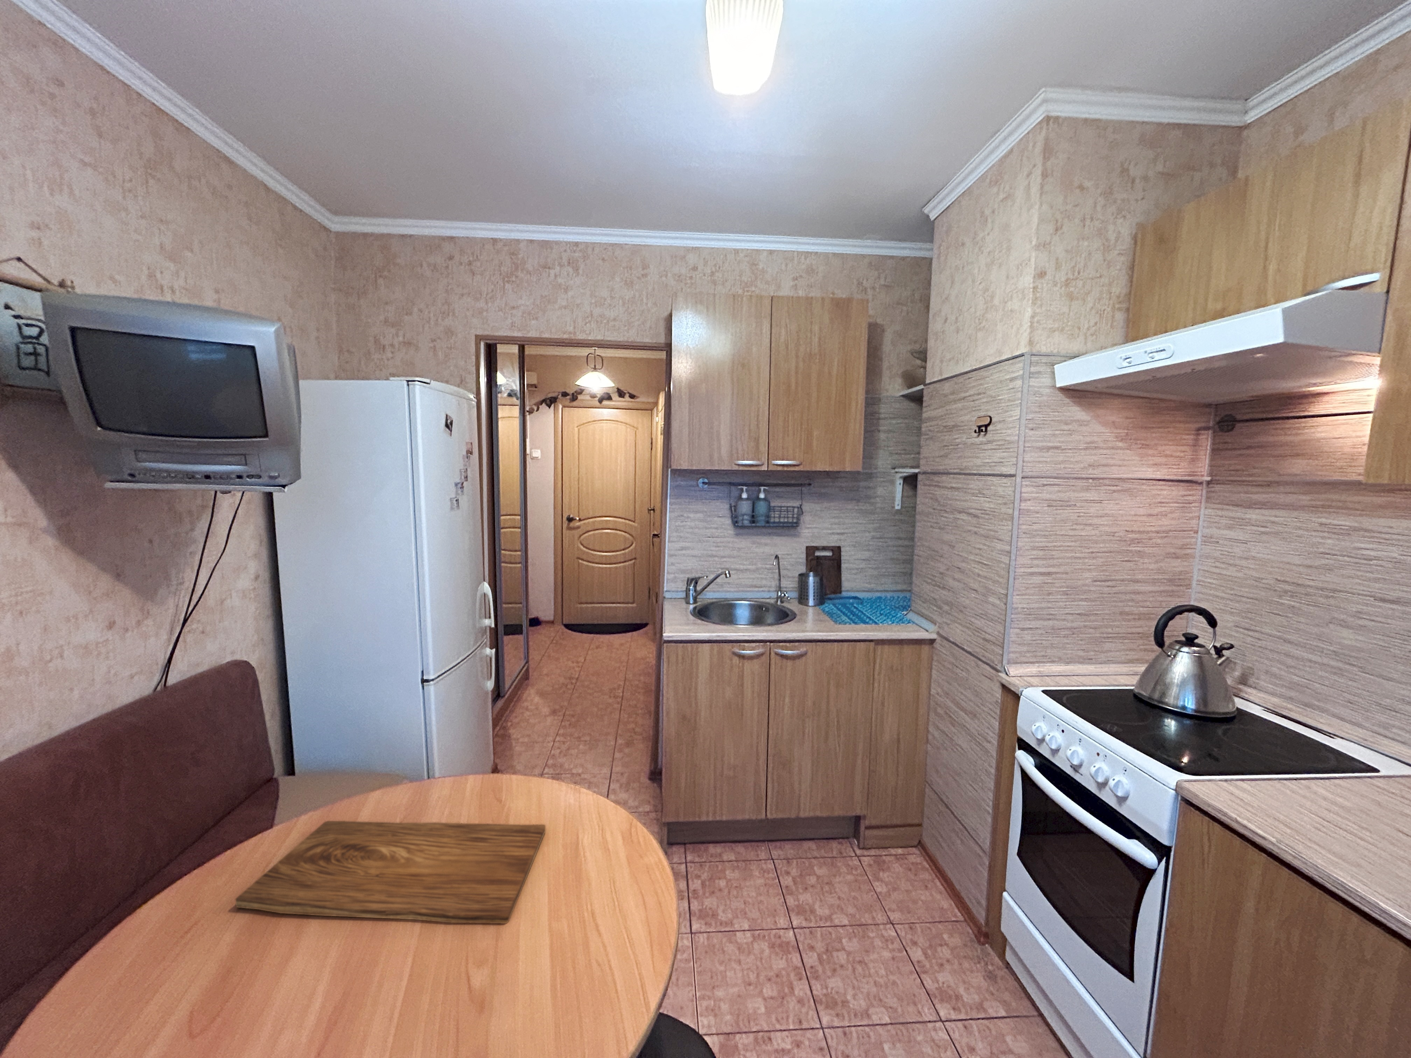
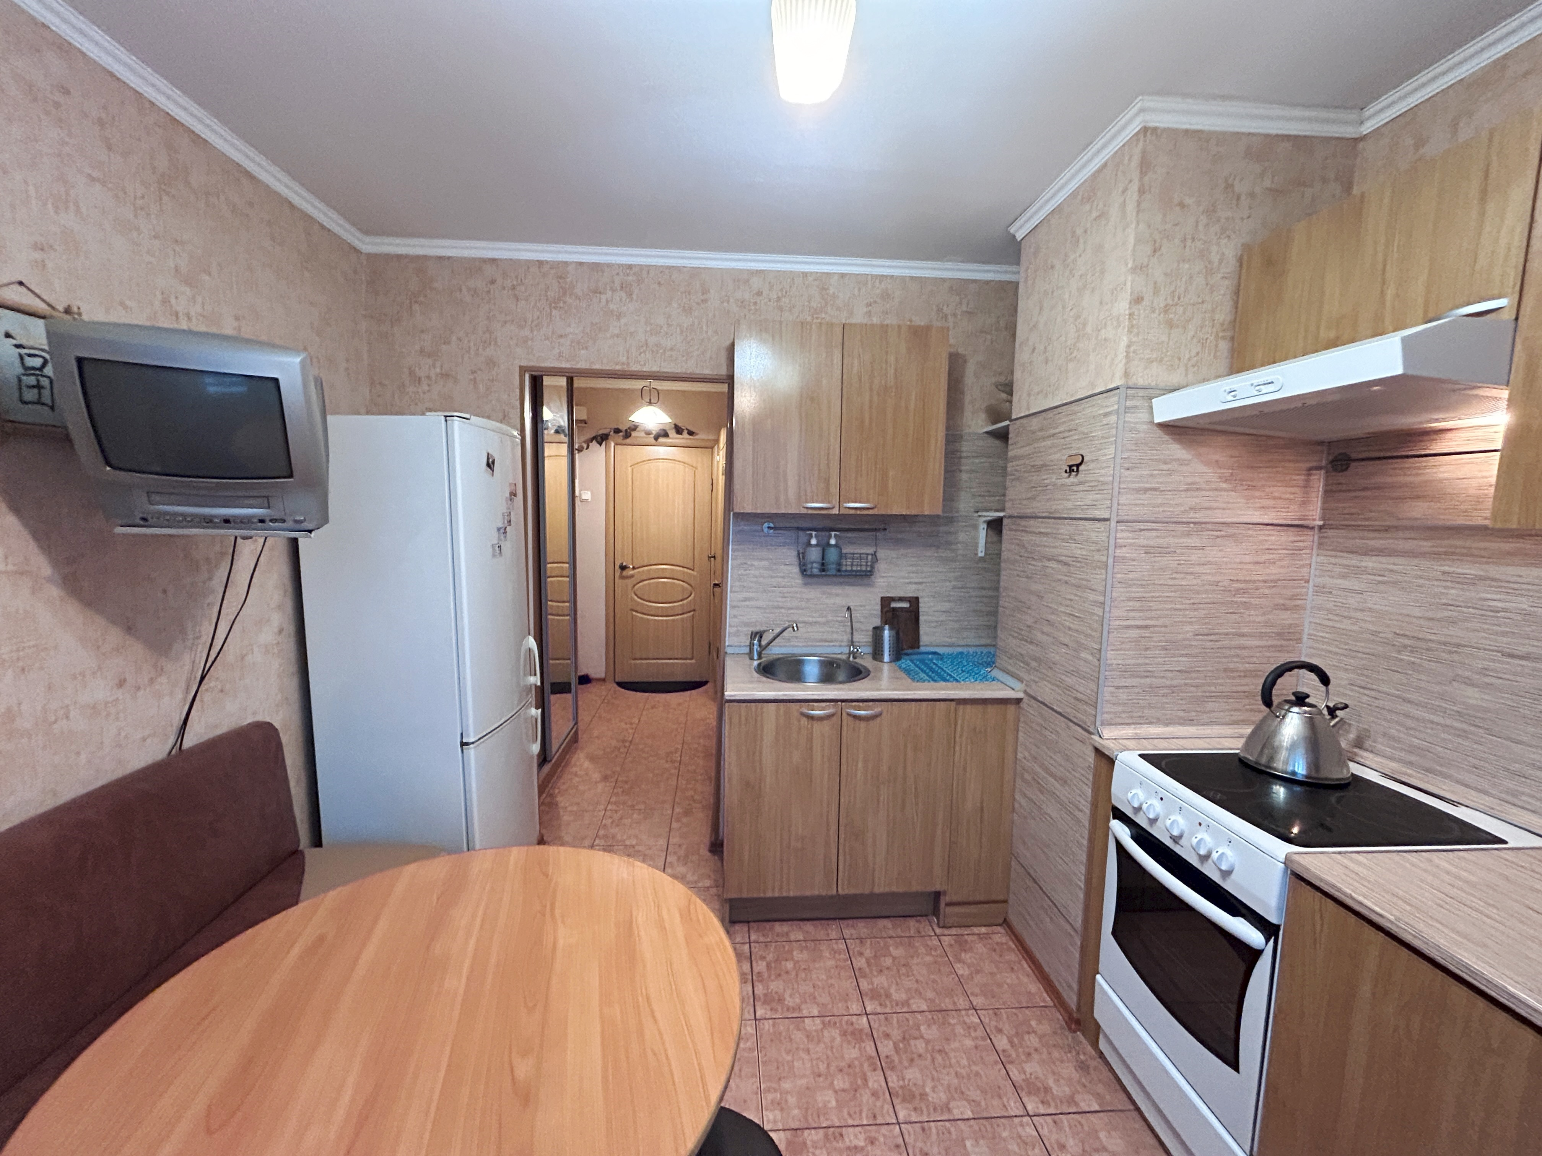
- cutting board [236,820,546,924]
